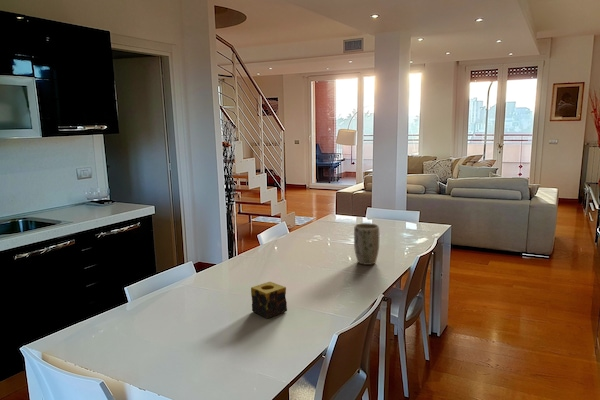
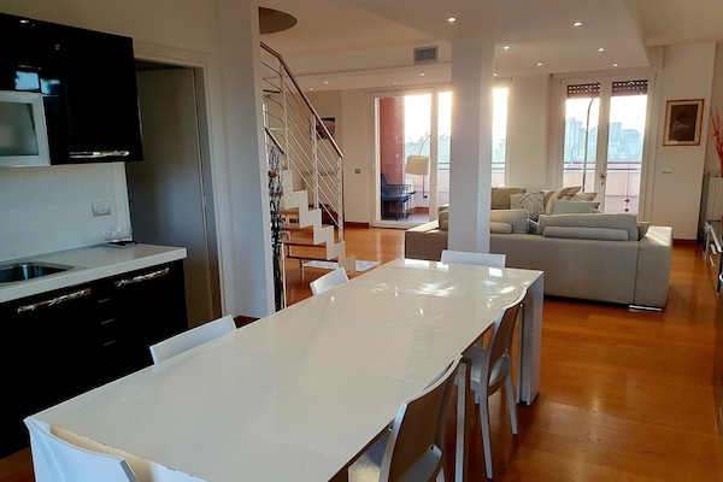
- plant pot [353,222,381,266]
- candle [250,281,288,319]
